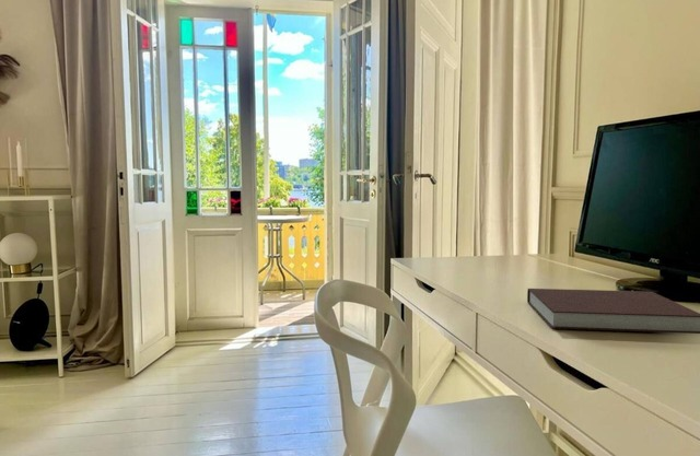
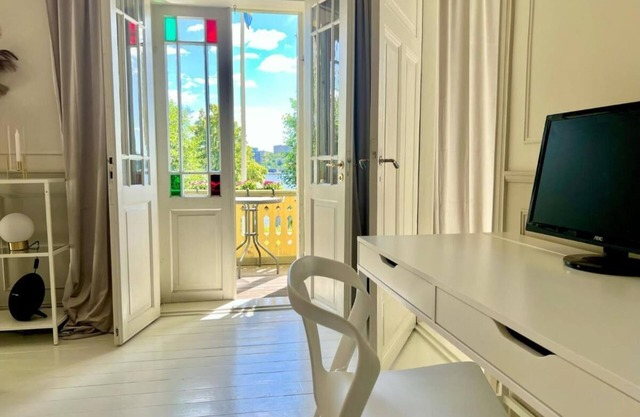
- notebook [526,288,700,335]
